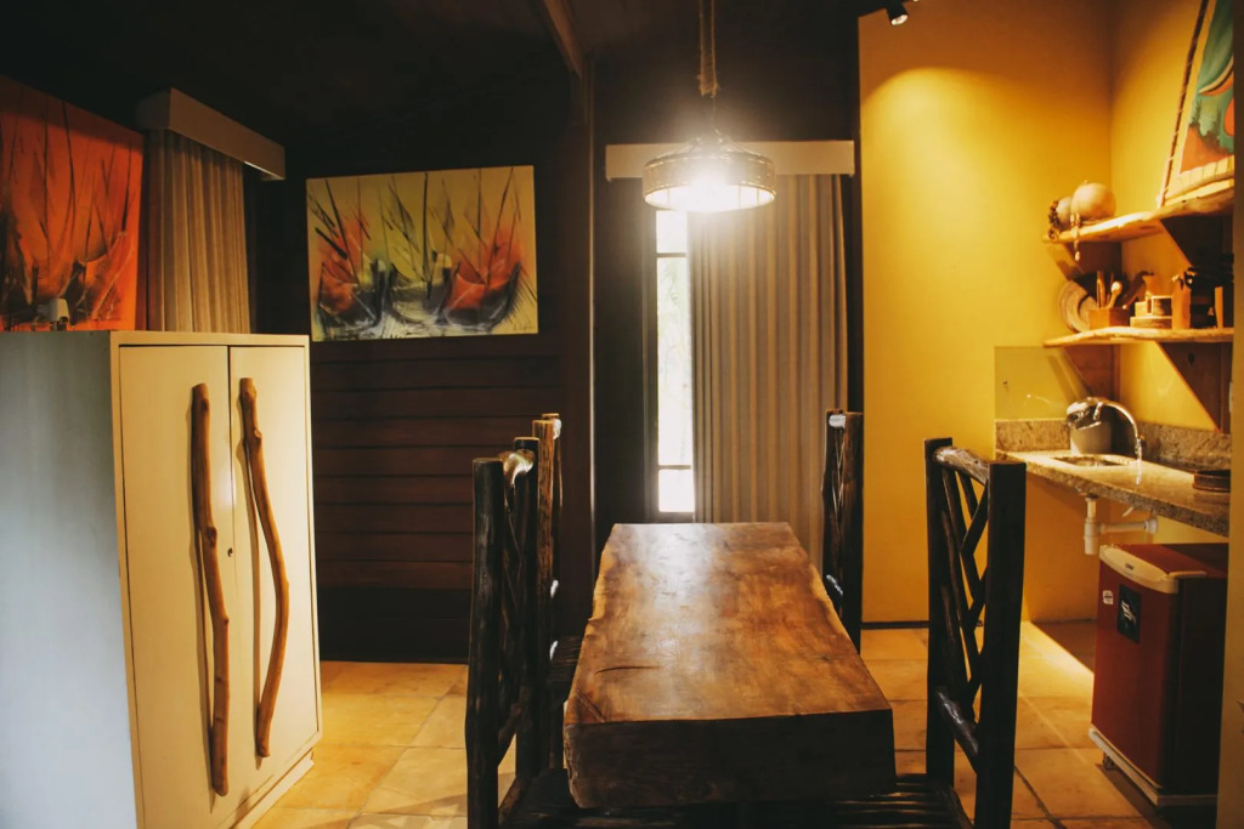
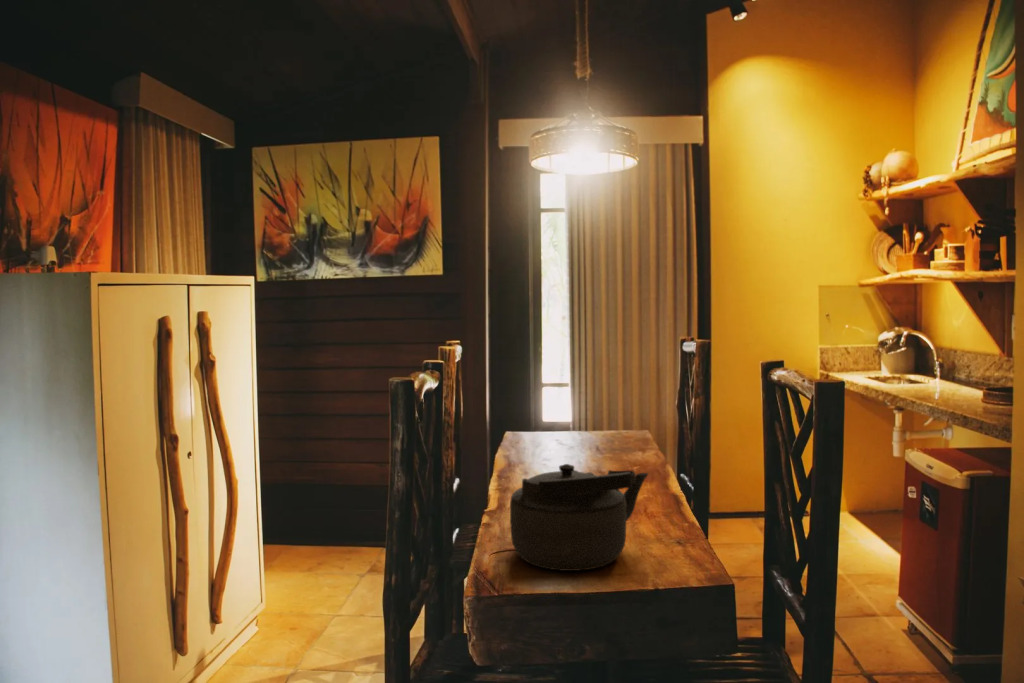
+ kettle [509,463,649,572]
